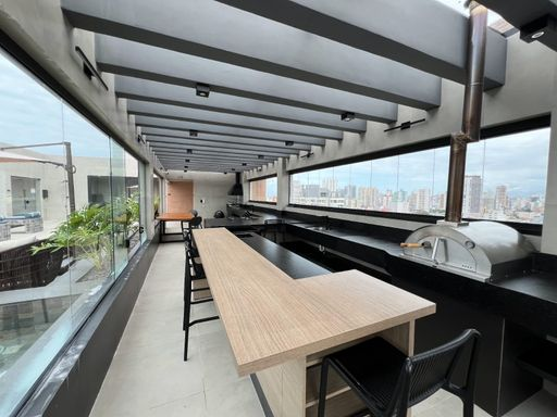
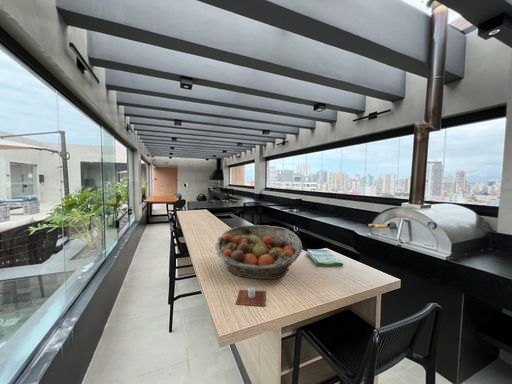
+ cup [235,285,267,307]
+ fruit basket [214,224,303,280]
+ dish towel [305,248,344,267]
